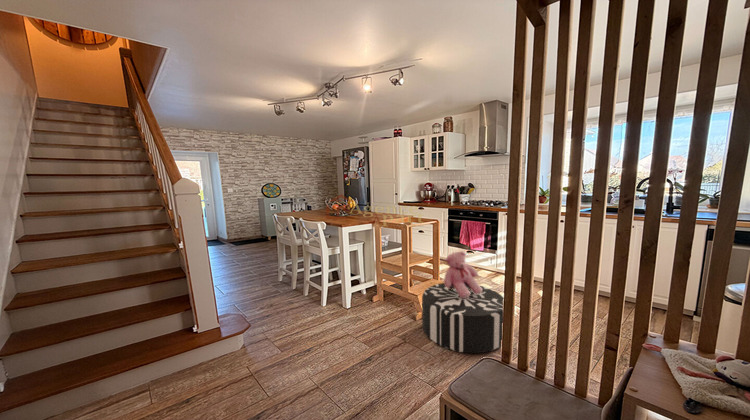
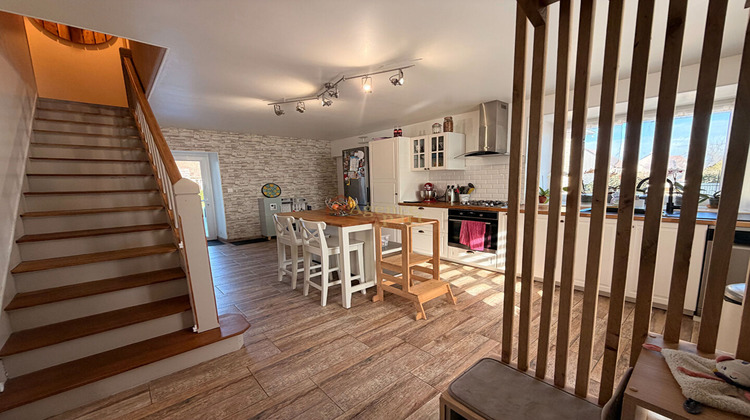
- pouf [421,282,505,354]
- stuffed bear [443,250,482,298]
